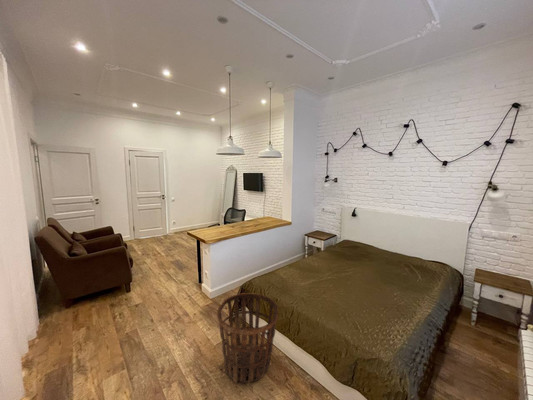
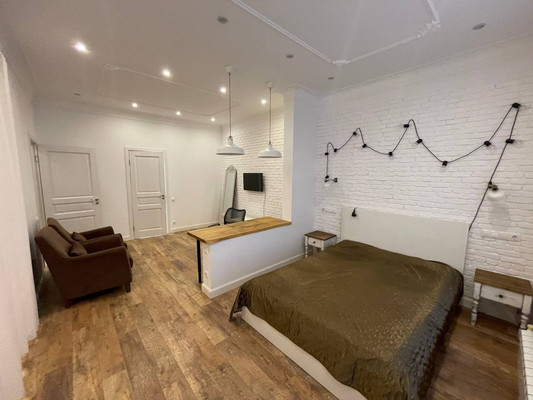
- basket [216,292,279,384]
